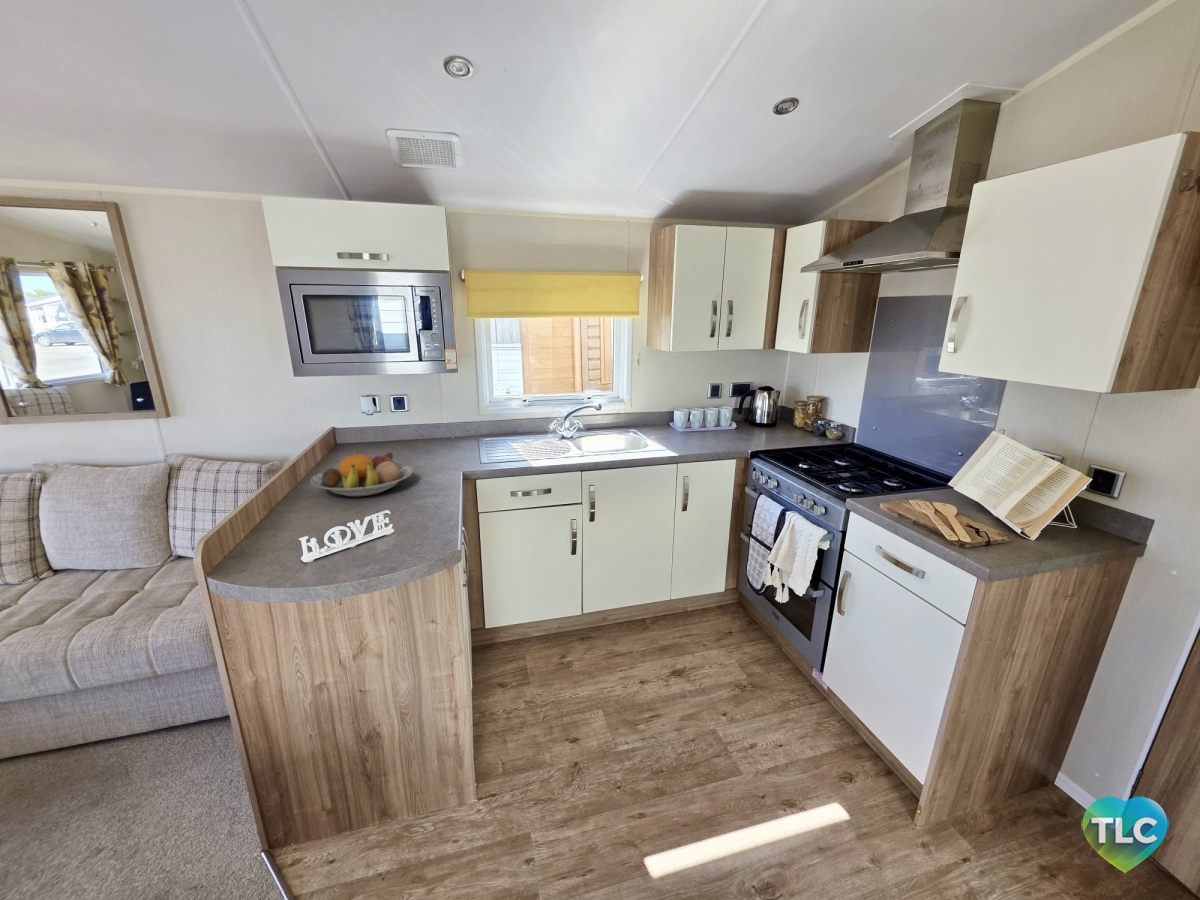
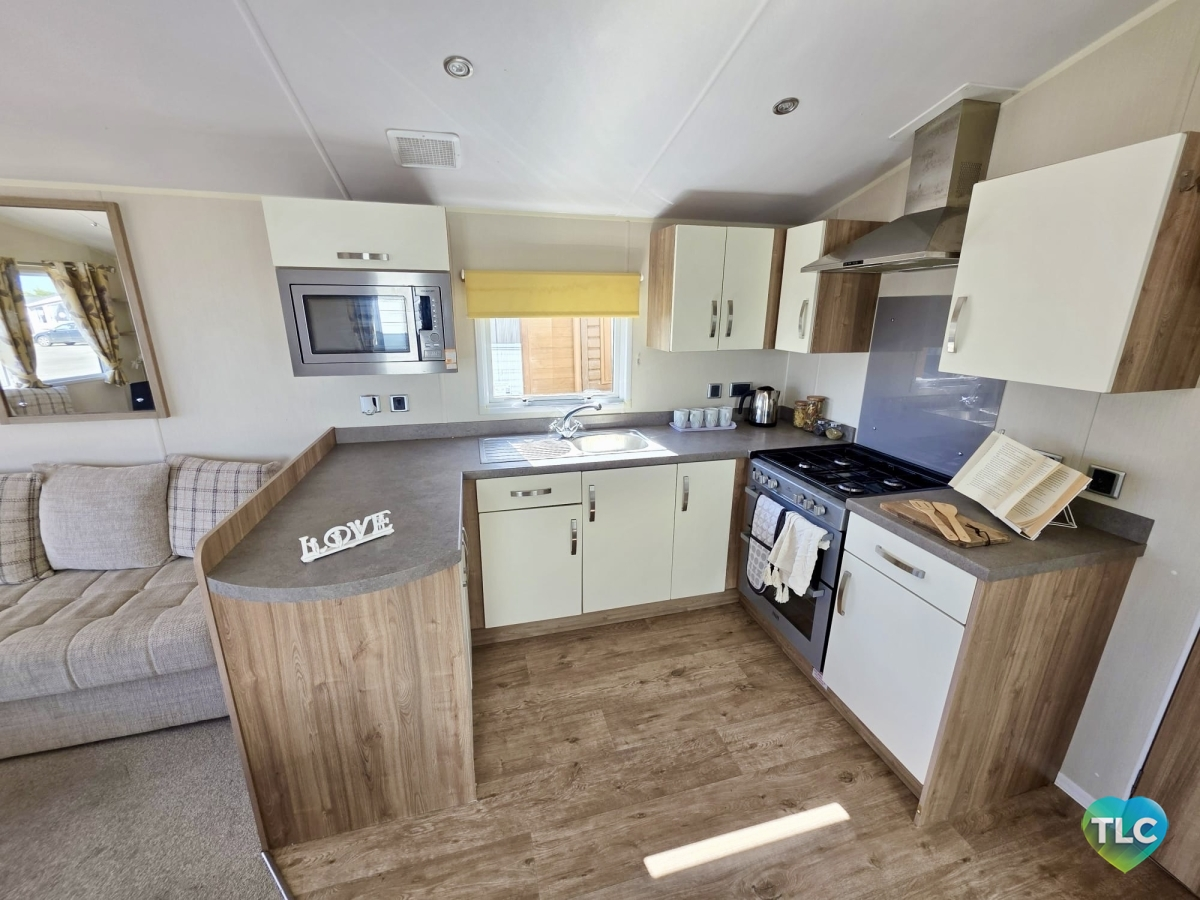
- fruit bowl [310,451,414,497]
